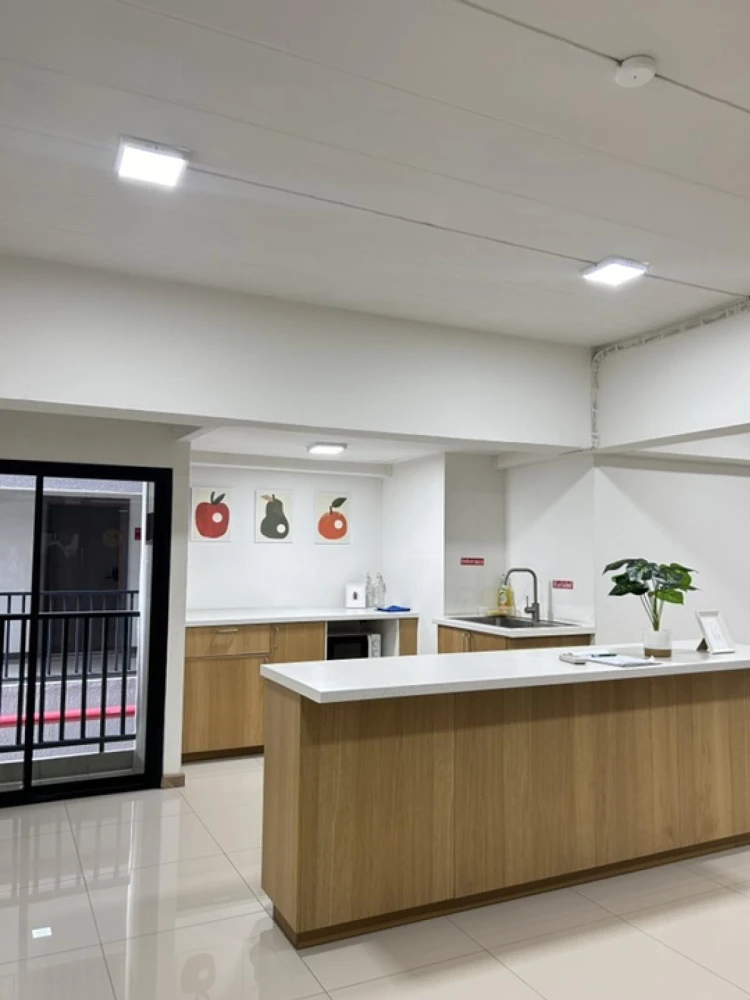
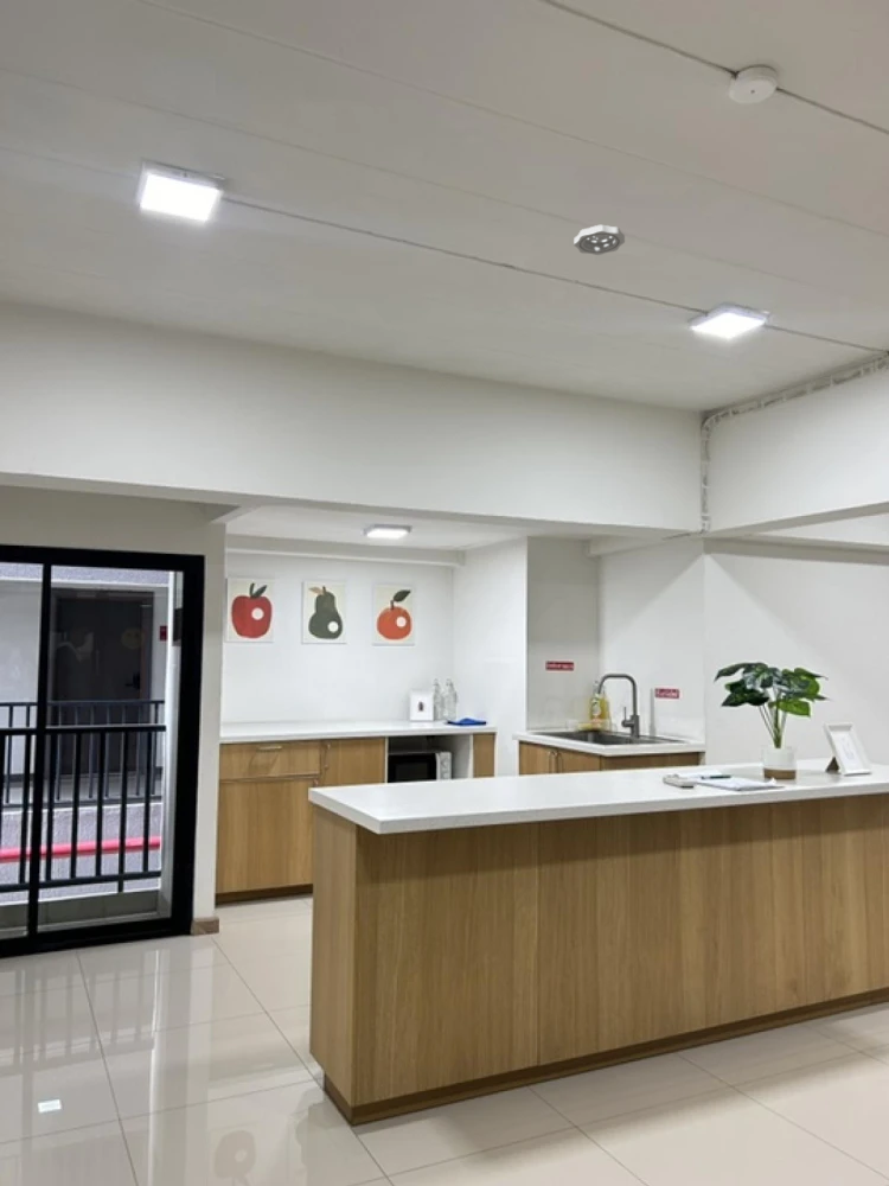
+ smoke detector [573,224,626,256]
